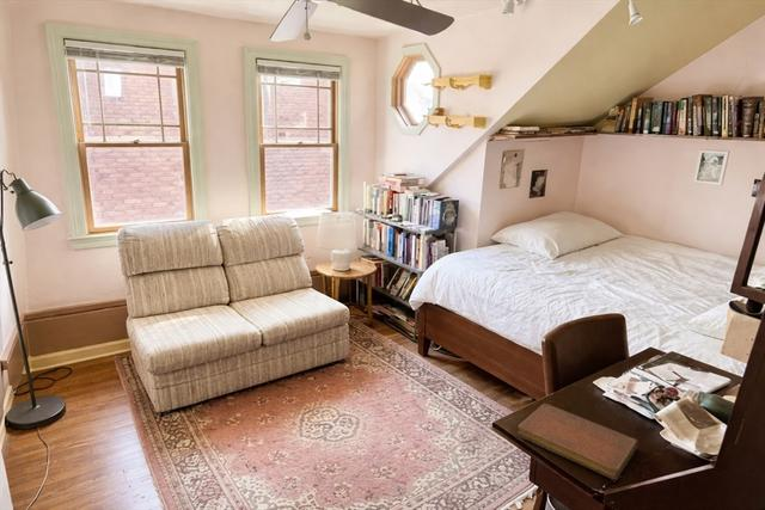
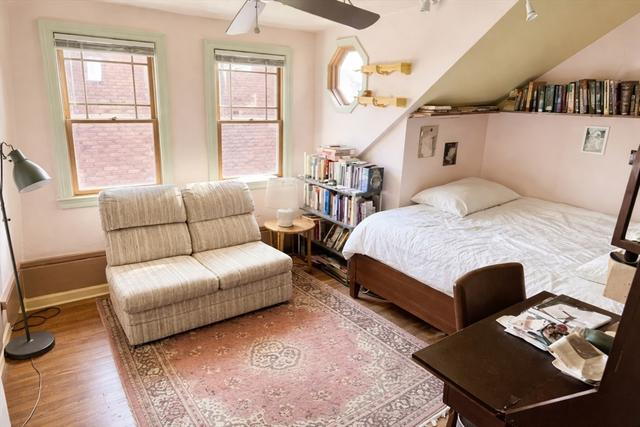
- notebook [516,403,639,481]
